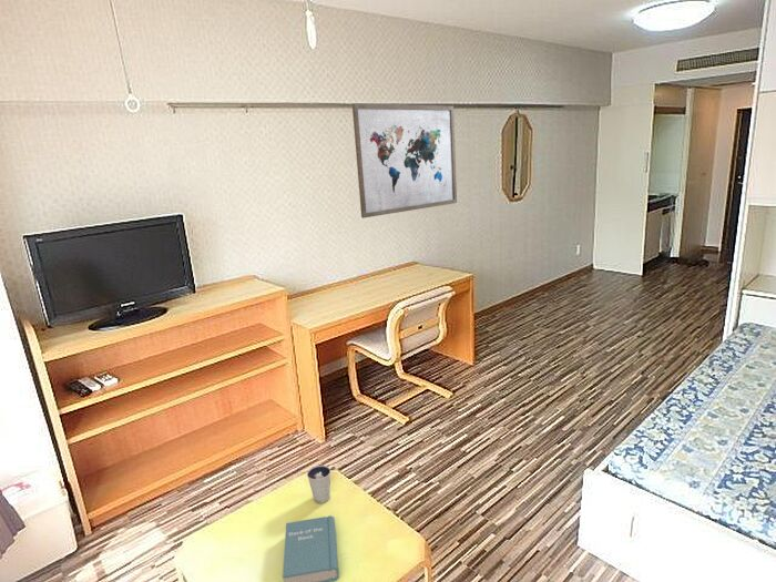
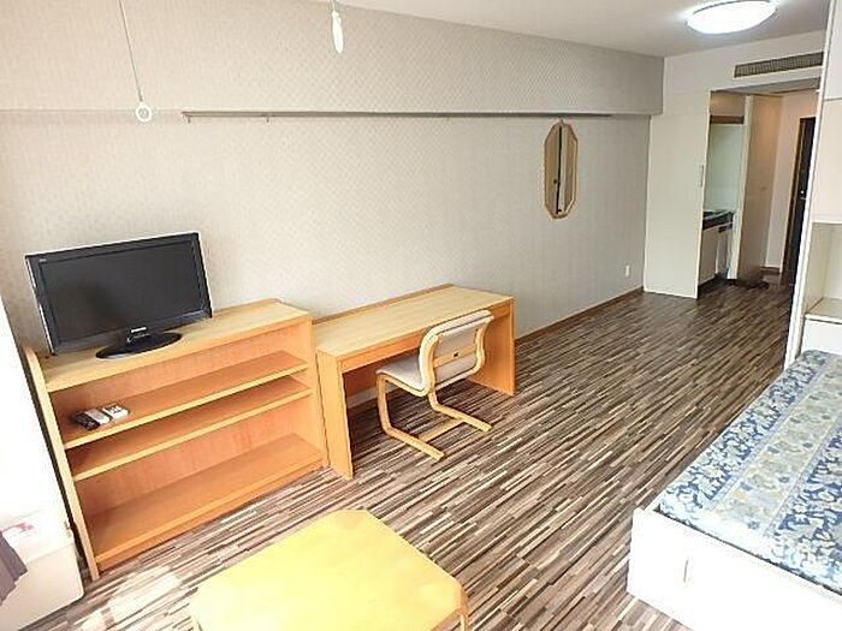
- wall art [351,102,458,219]
- dixie cup [306,464,331,504]
- book [282,514,340,582]
